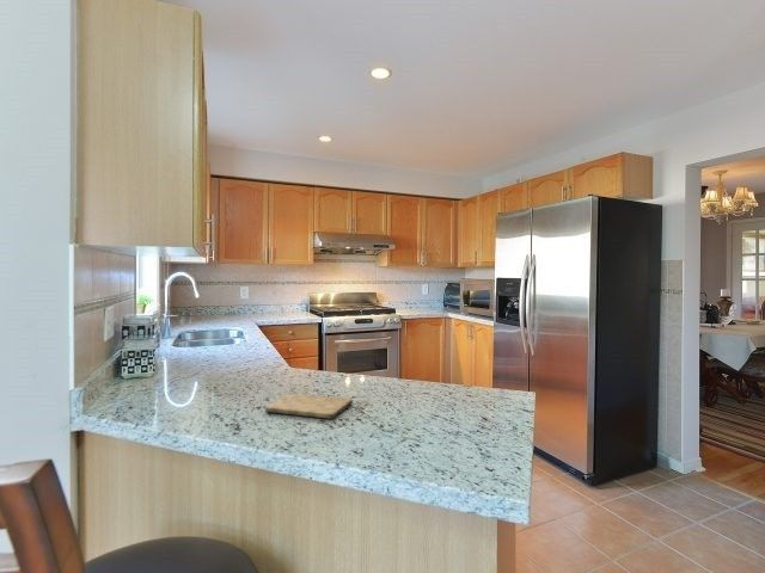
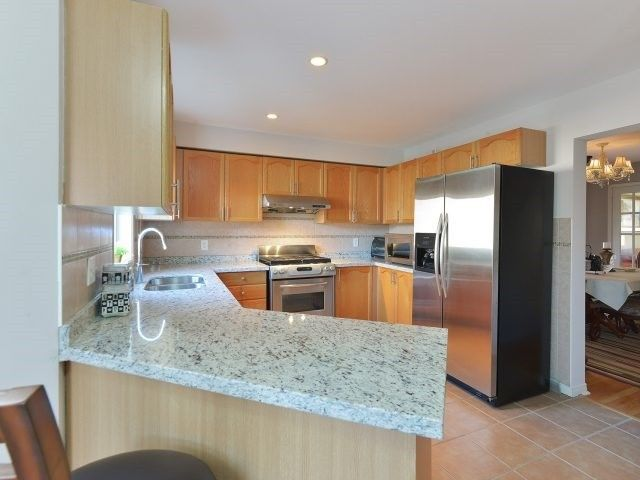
- cutting board [264,393,354,420]
